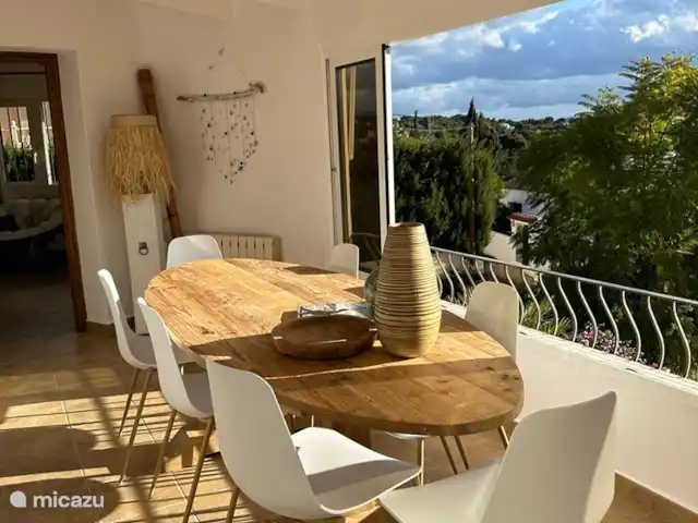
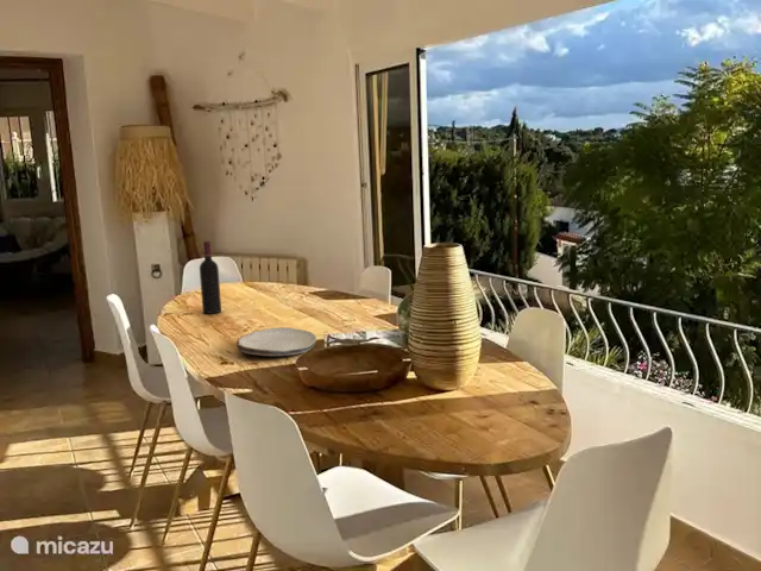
+ wine bottle [199,240,222,315]
+ plate [235,326,317,357]
